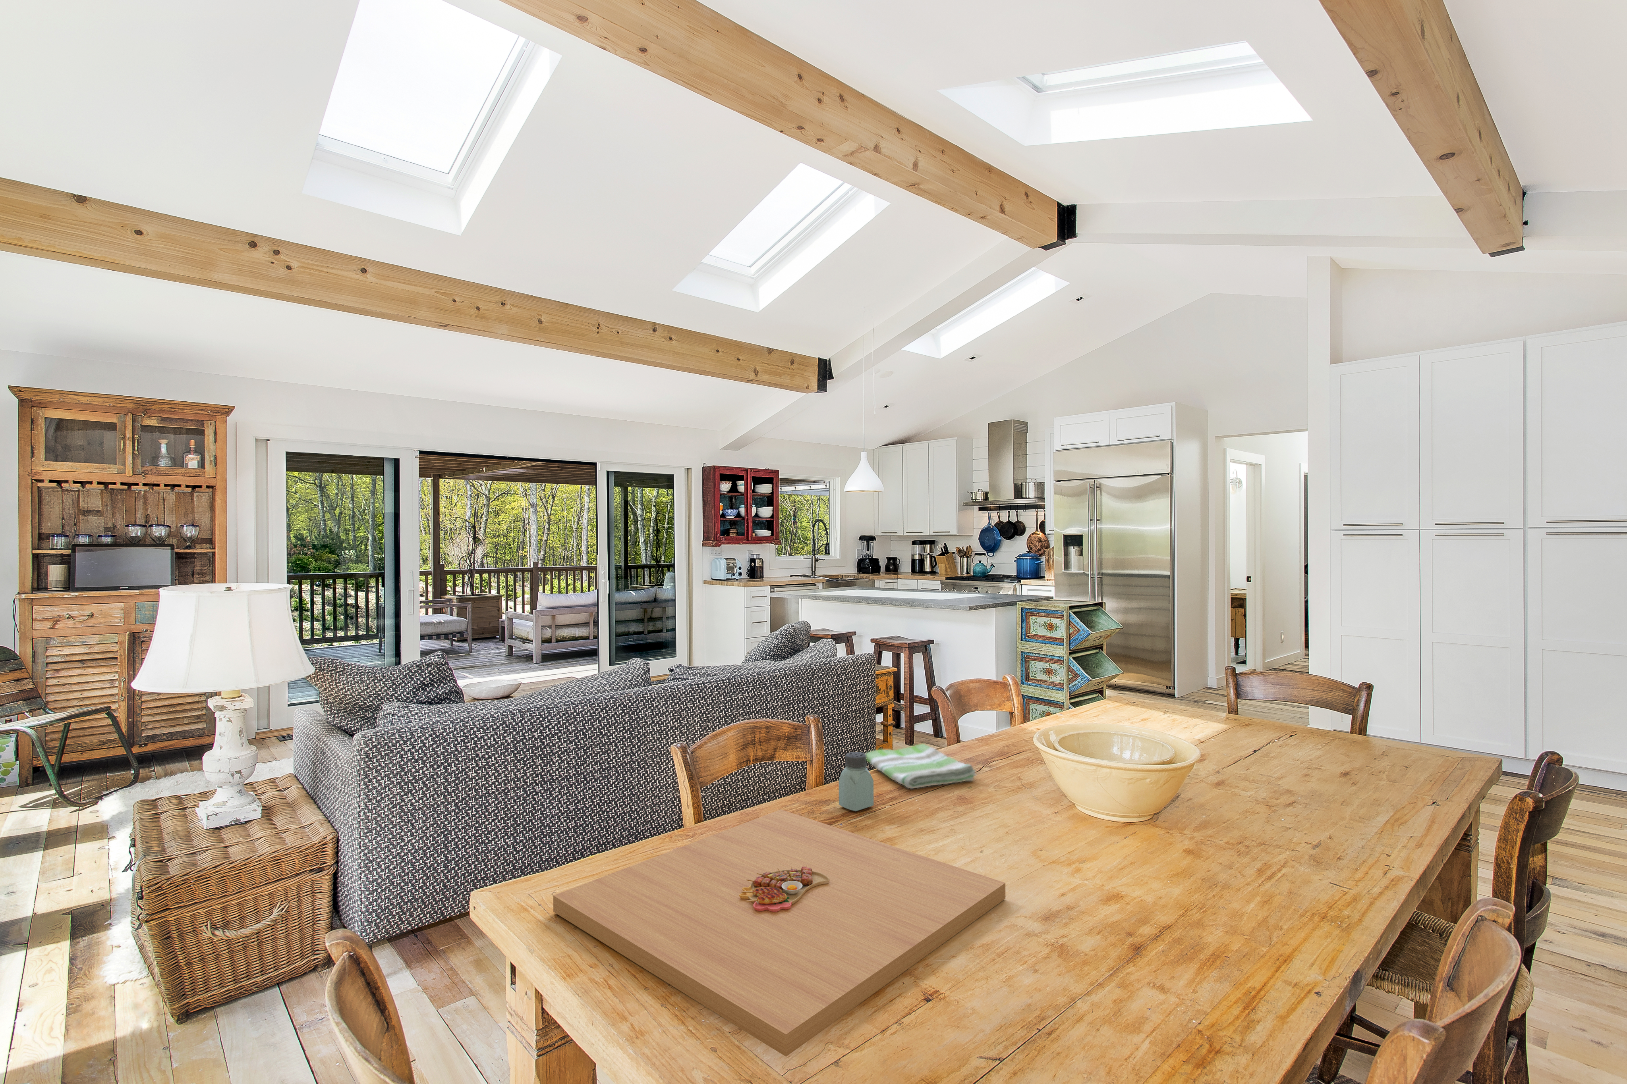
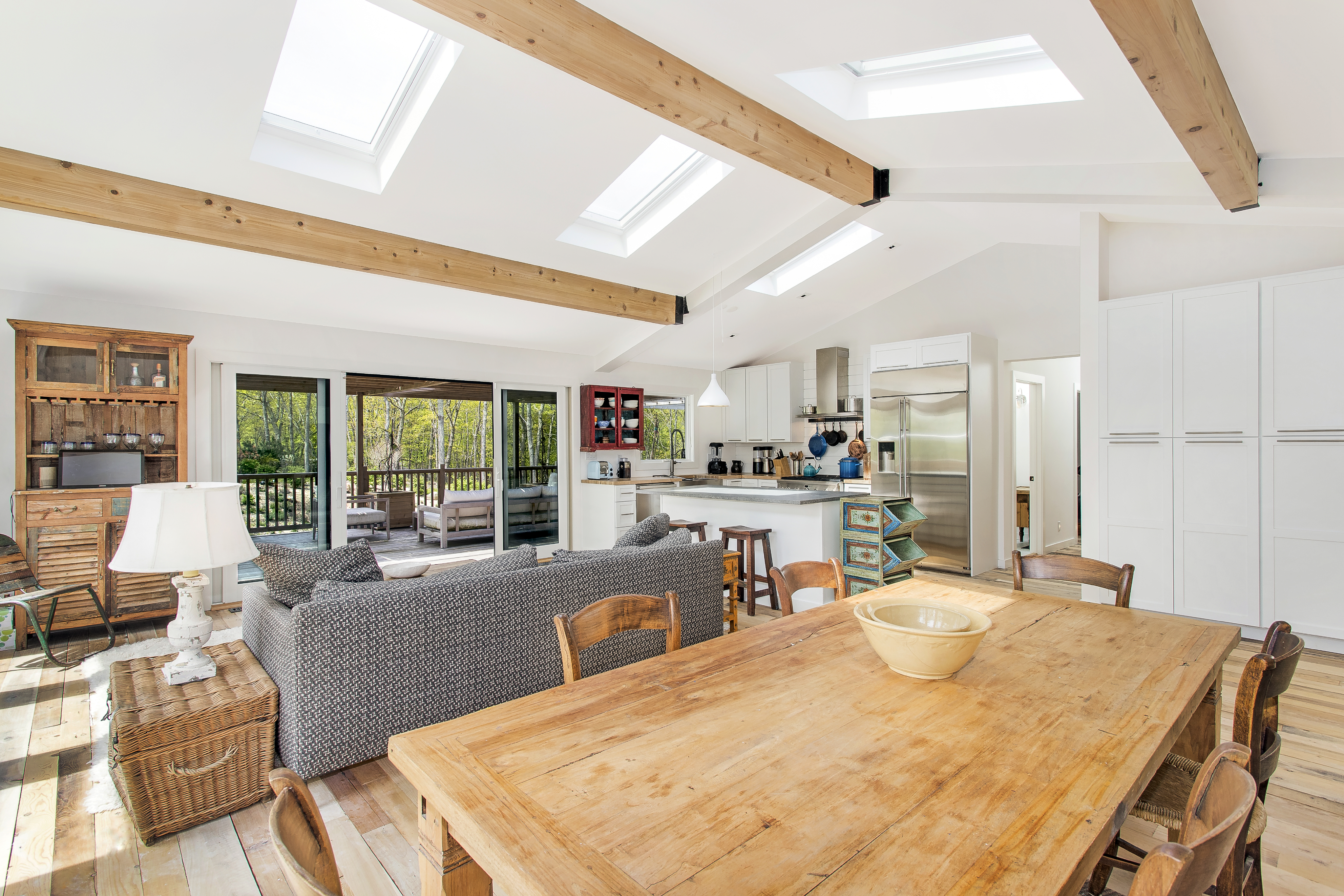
- dish towel [866,744,977,789]
- platter [553,809,1006,1057]
- saltshaker [839,751,874,812]
